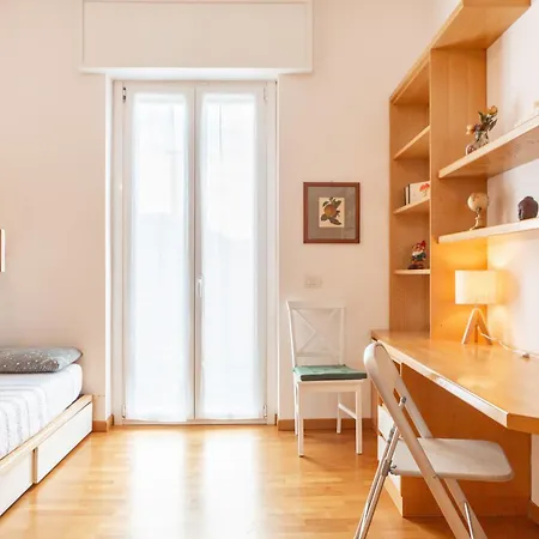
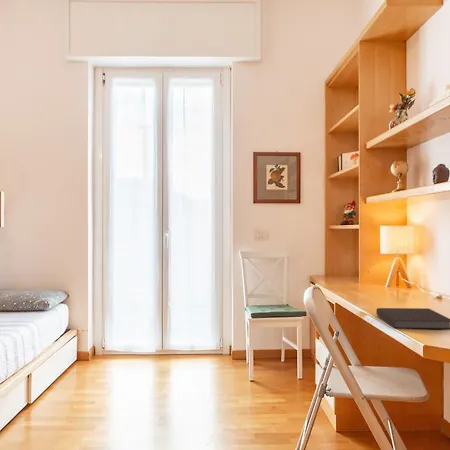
+ notebook [375,307,450,331]
